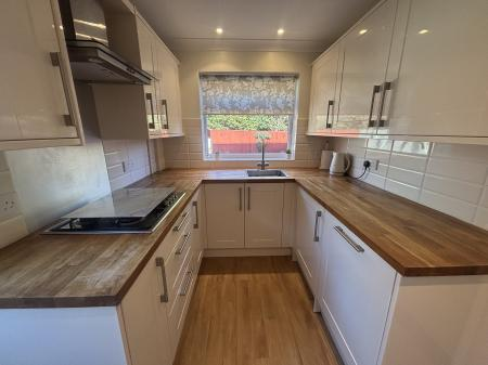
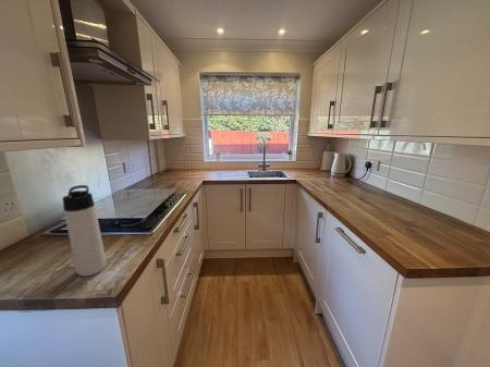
+ thermos bottle [61,184,107,278]
